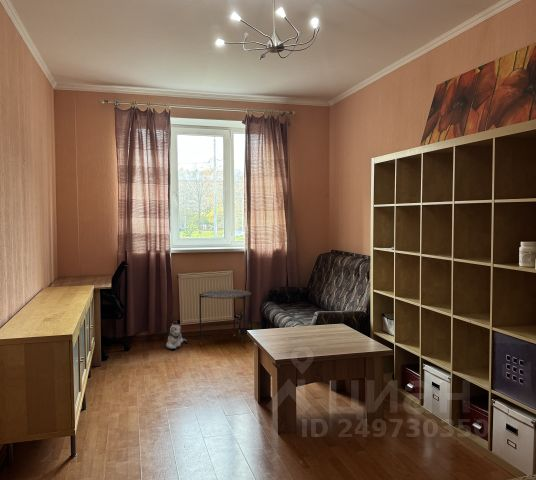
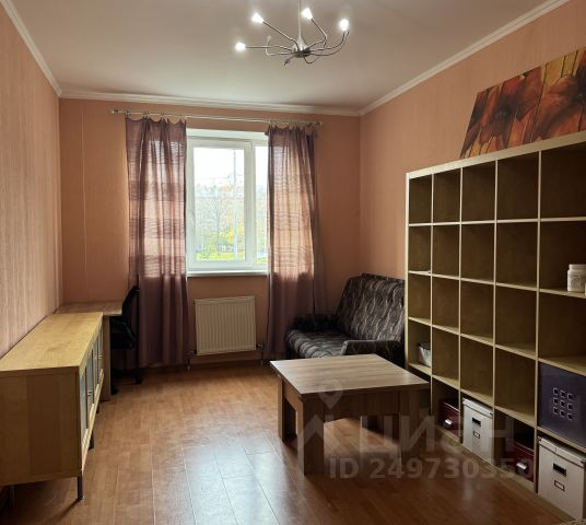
- side table [198,288,252,349]
- plush toy [165,323,189,350]
